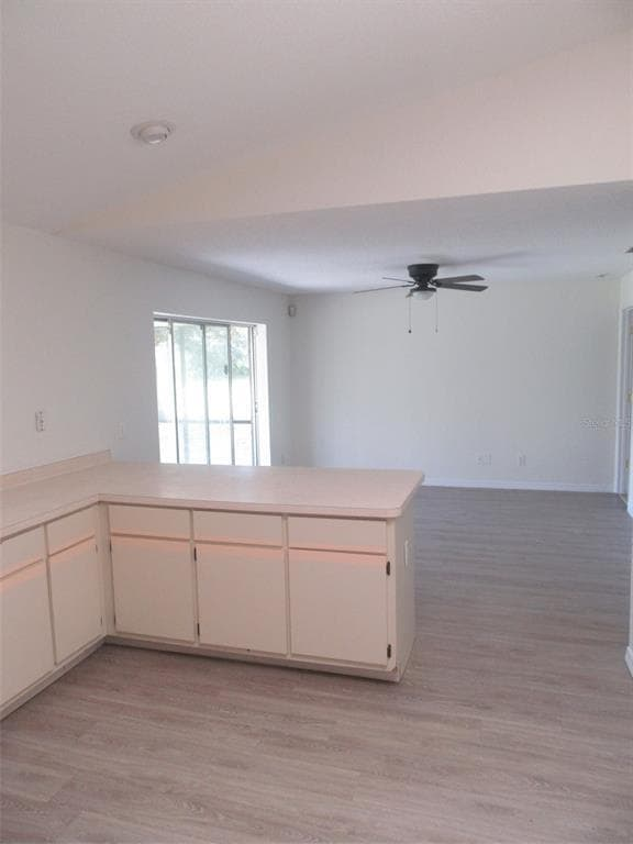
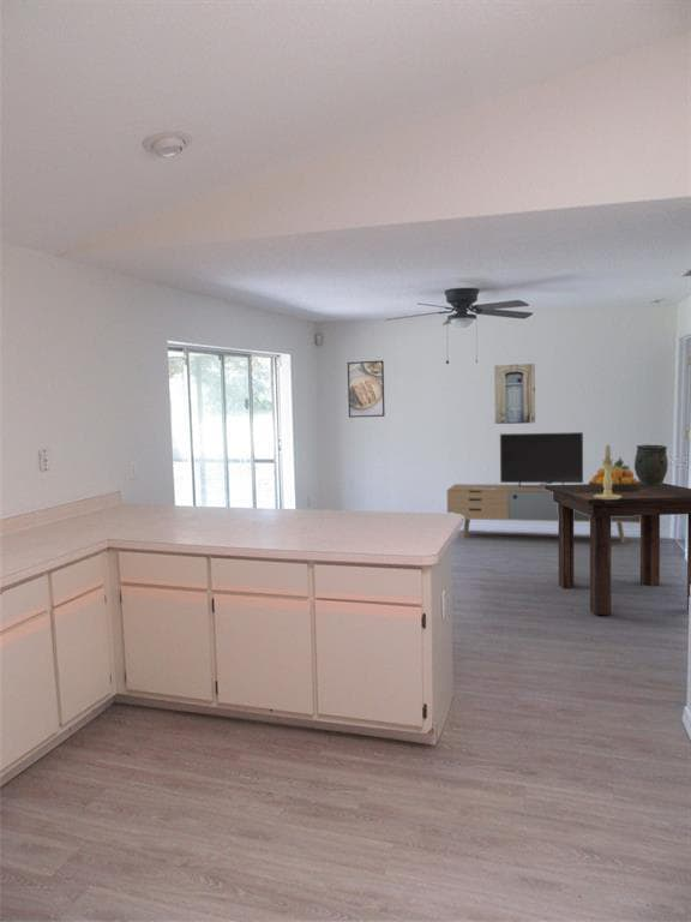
+ media console [446,431,641,544]
+ wall art [493,363,536,425]
+ candle holder [594,444,621,499]
+ dining table [545,483,691,616]
+ fruit bowl [588,467,641,492]
+ vase [633,444,669,486]
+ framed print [347,360,386,419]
